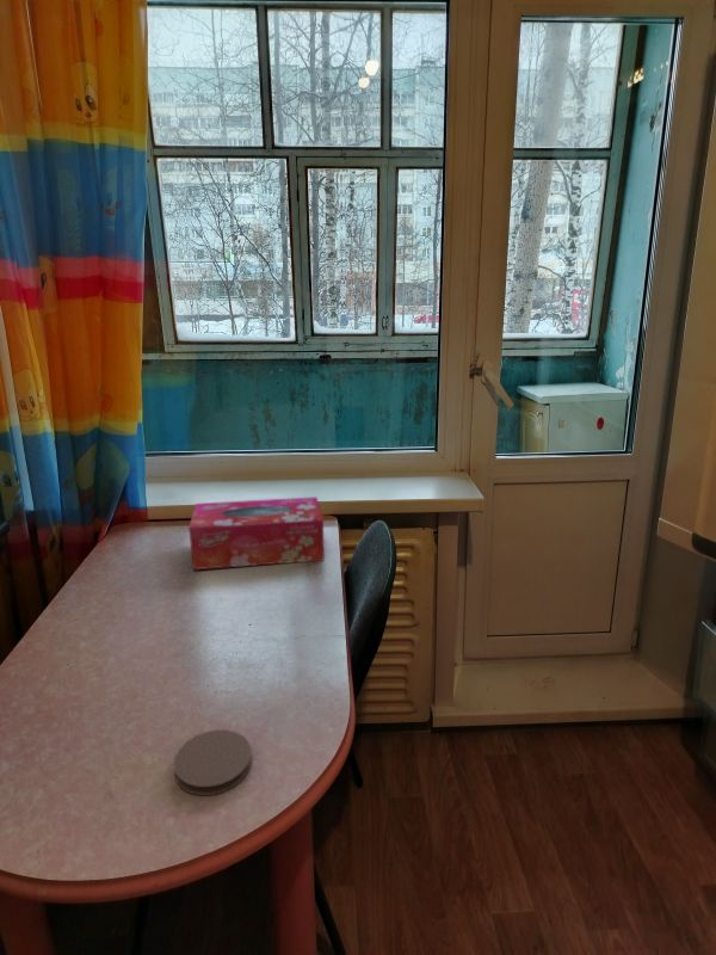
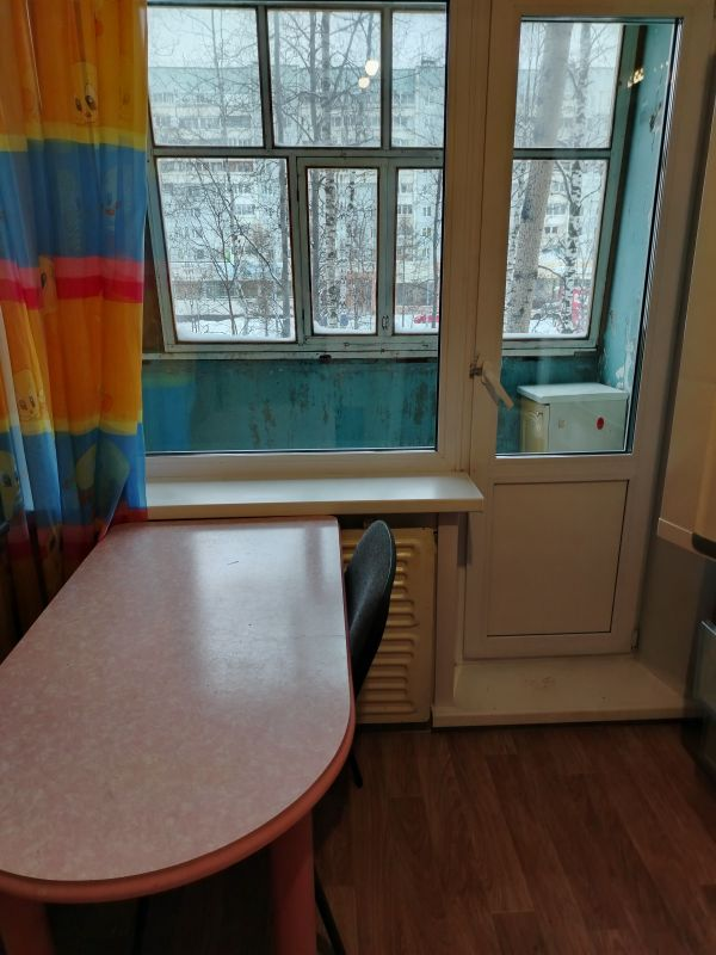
- coaster [173,728,253,796]
- tissue box [187,495,326,571]
